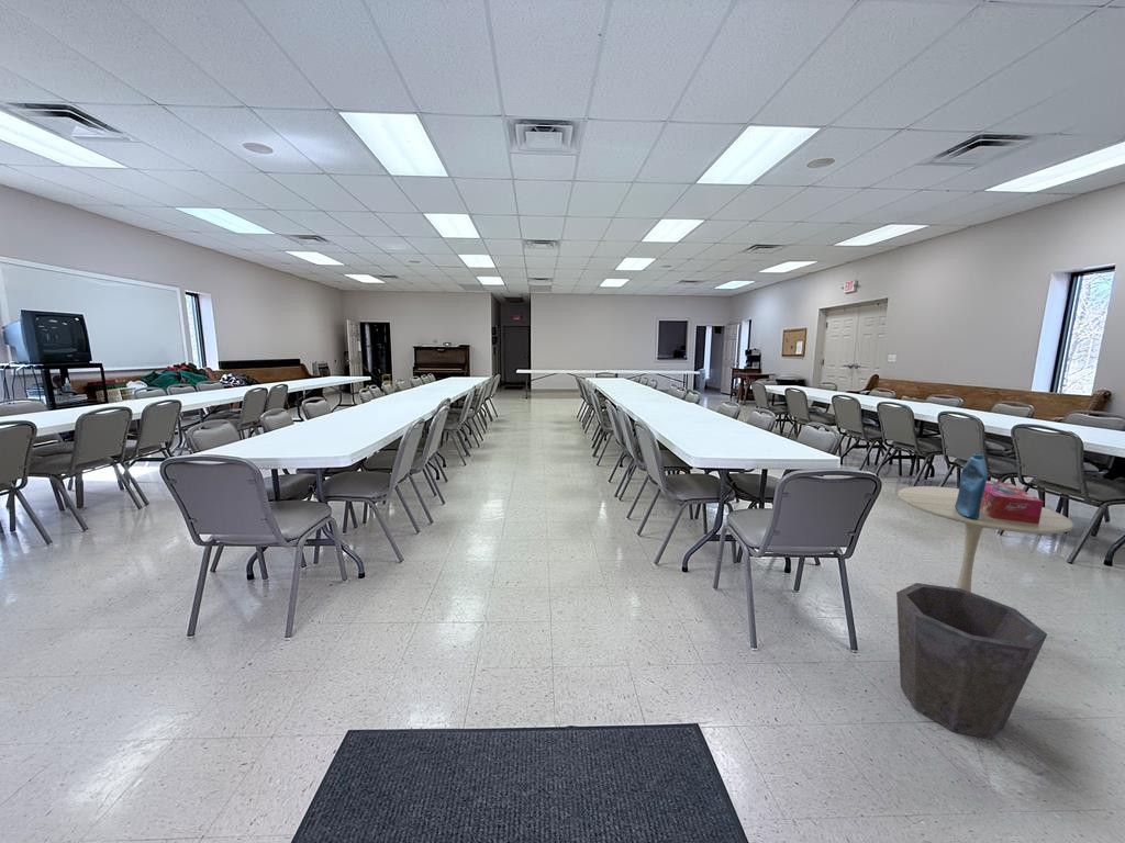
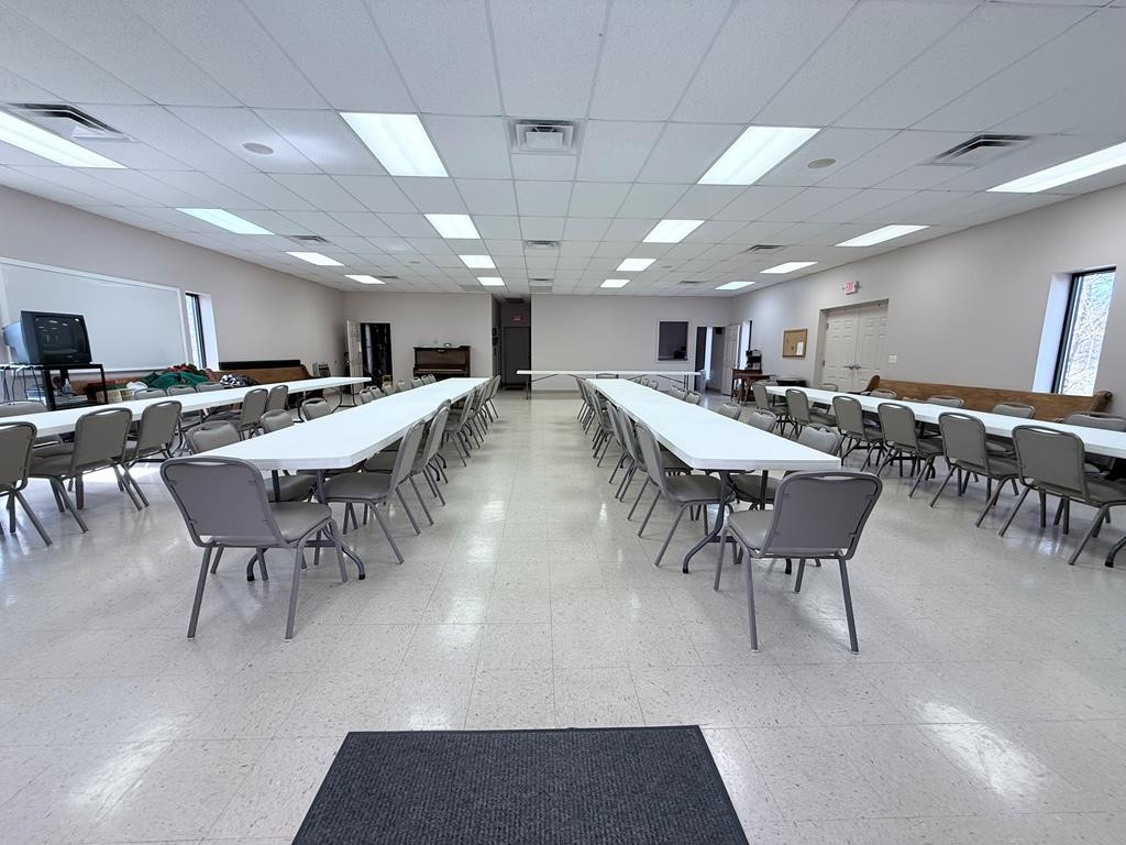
- waste bin [895,582,1048,740]
- bottle [955,452,988,519]
- side table [898,485,1074,593]
- tissue box [980,480,1044,525]
